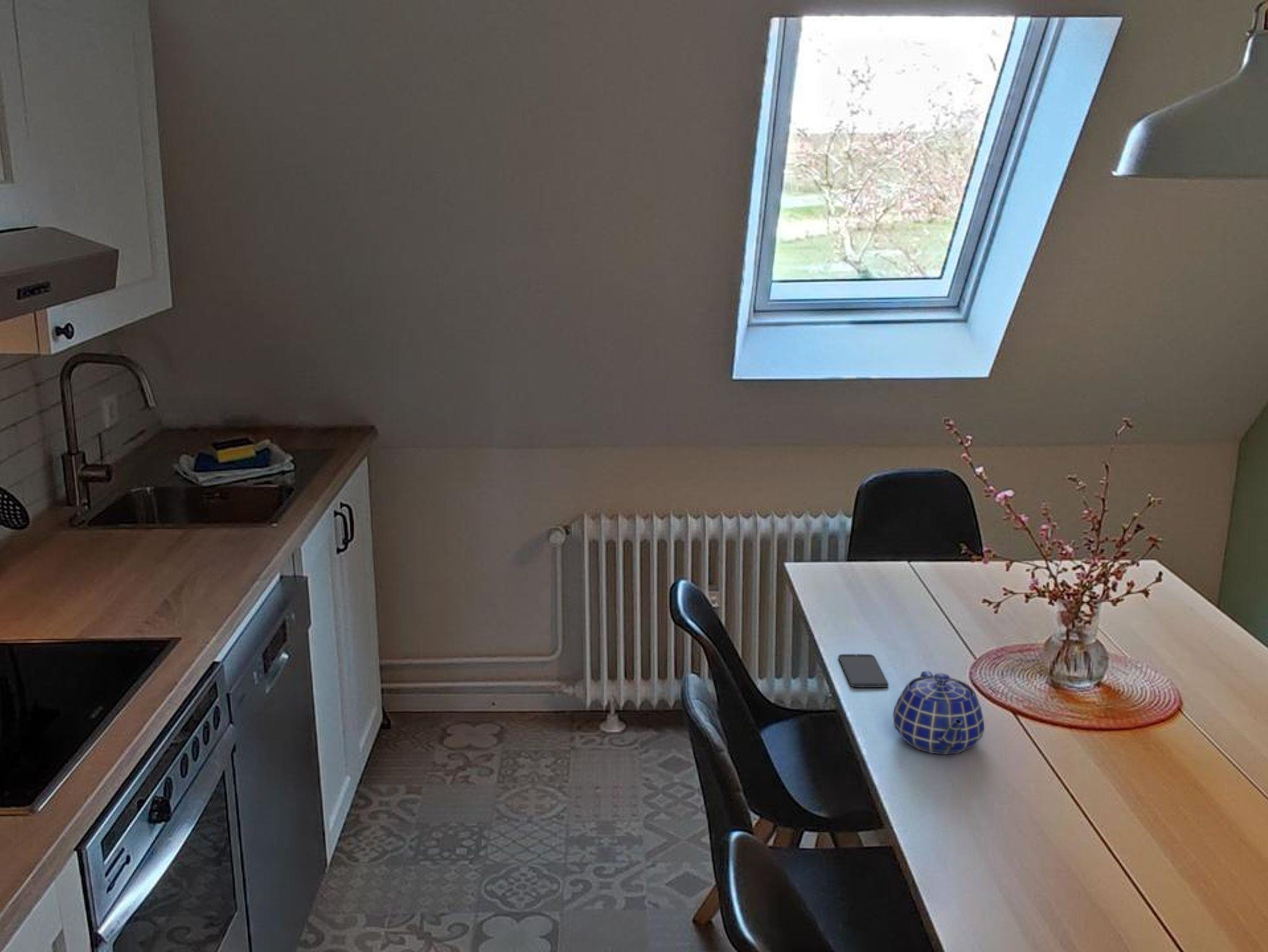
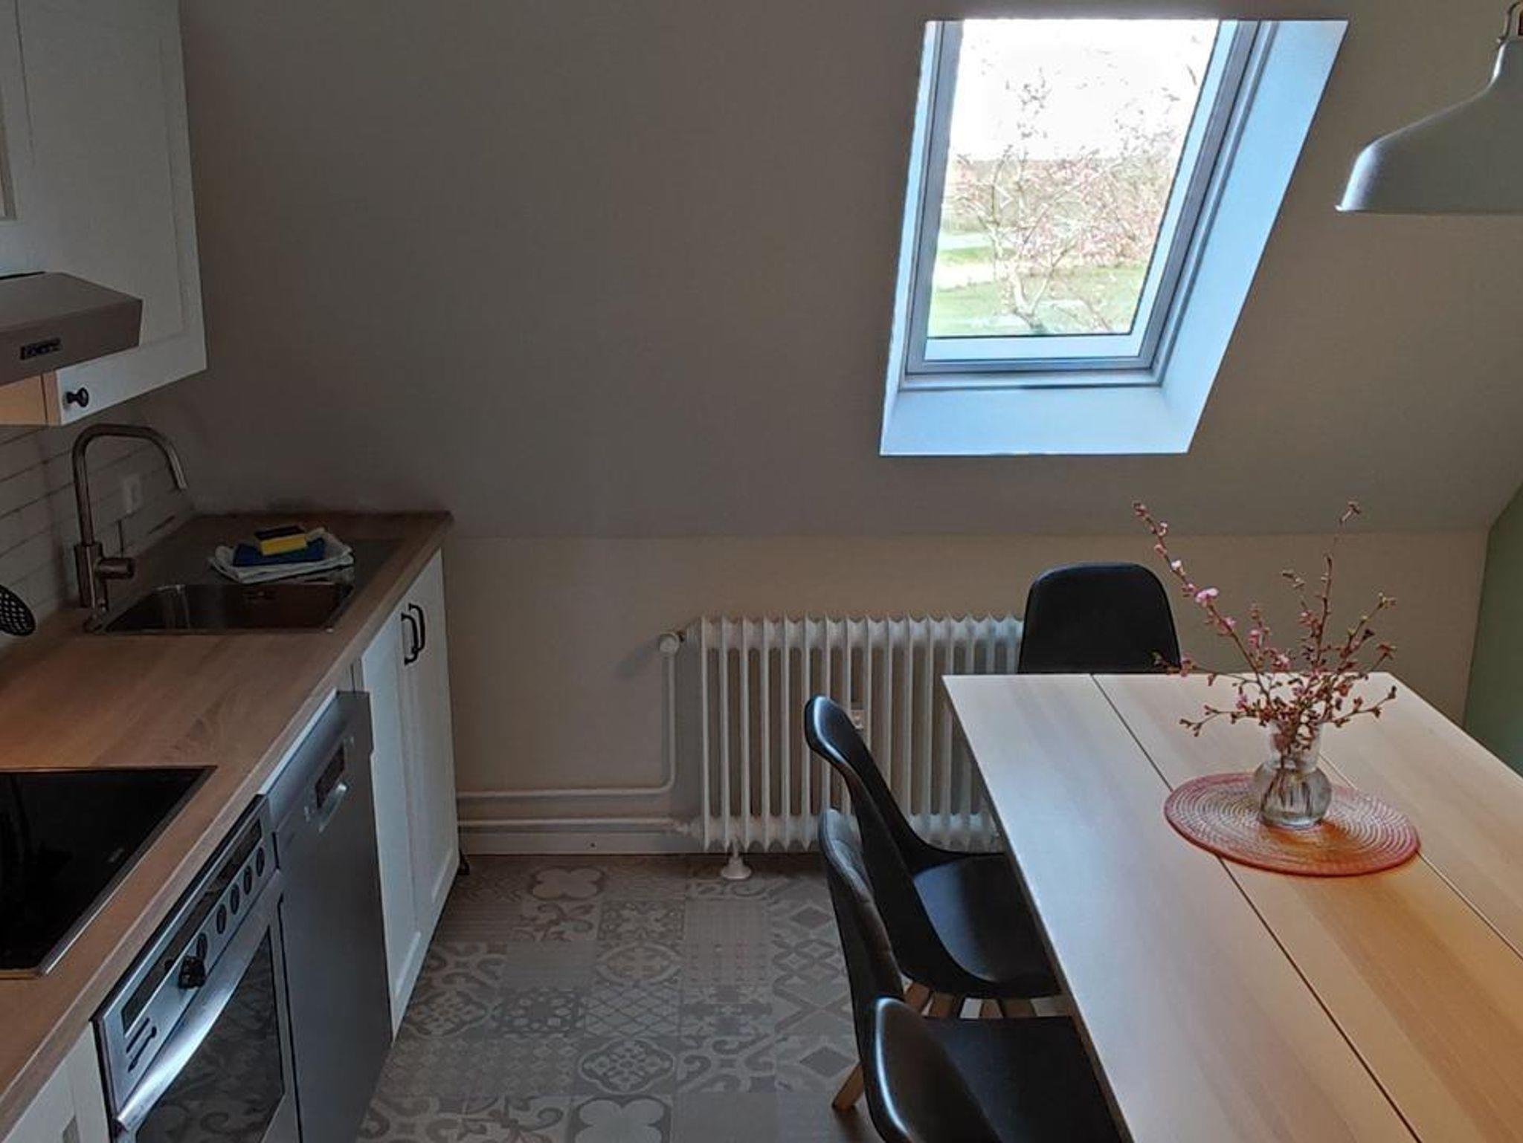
- smartphone [838,654,889,688]
- teapot [892,670,985,755]
